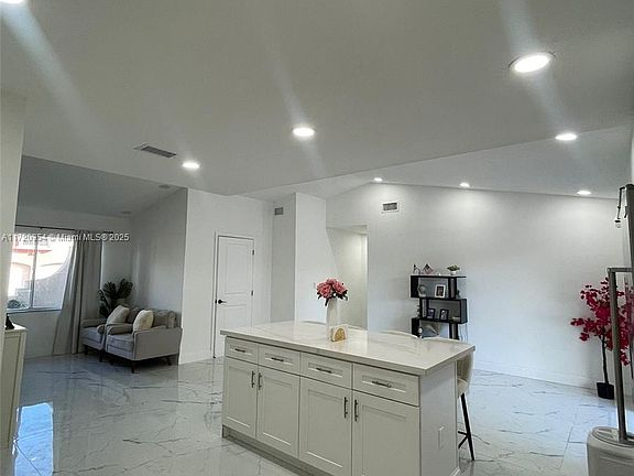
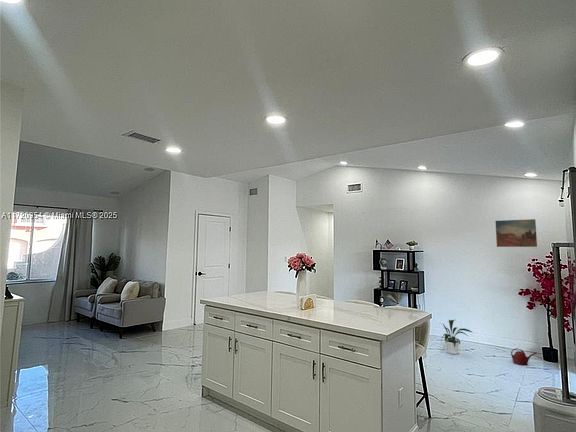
+ wall art [495,218,538,248]
+ watering can [510,347,538,366]
+ house plant [438,319,473,355]
